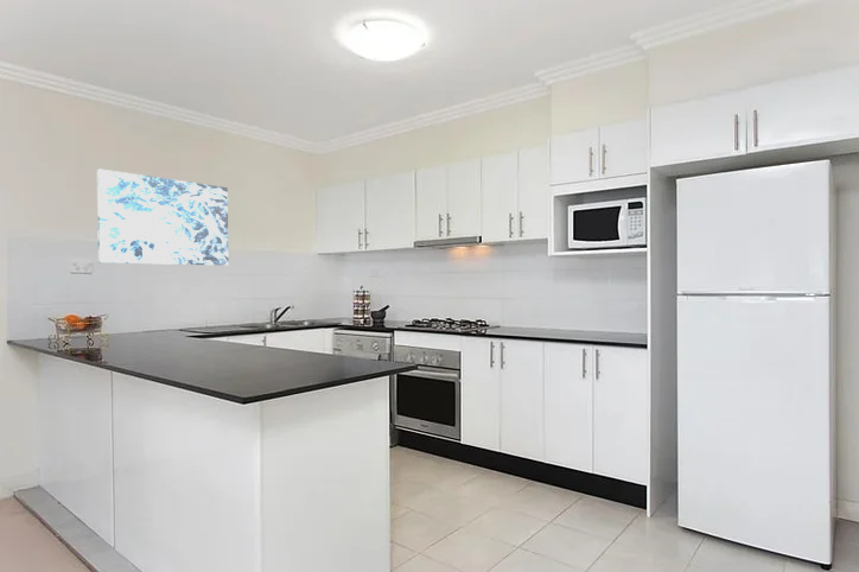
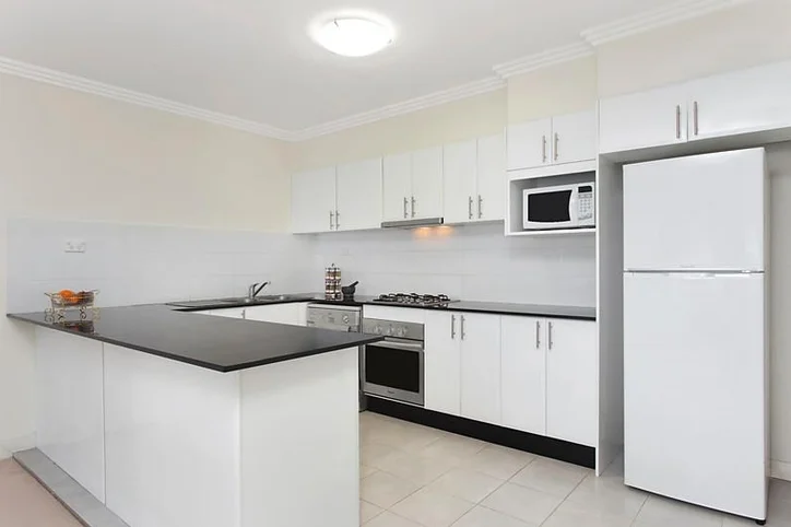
- wall art [96,169,229,266]
